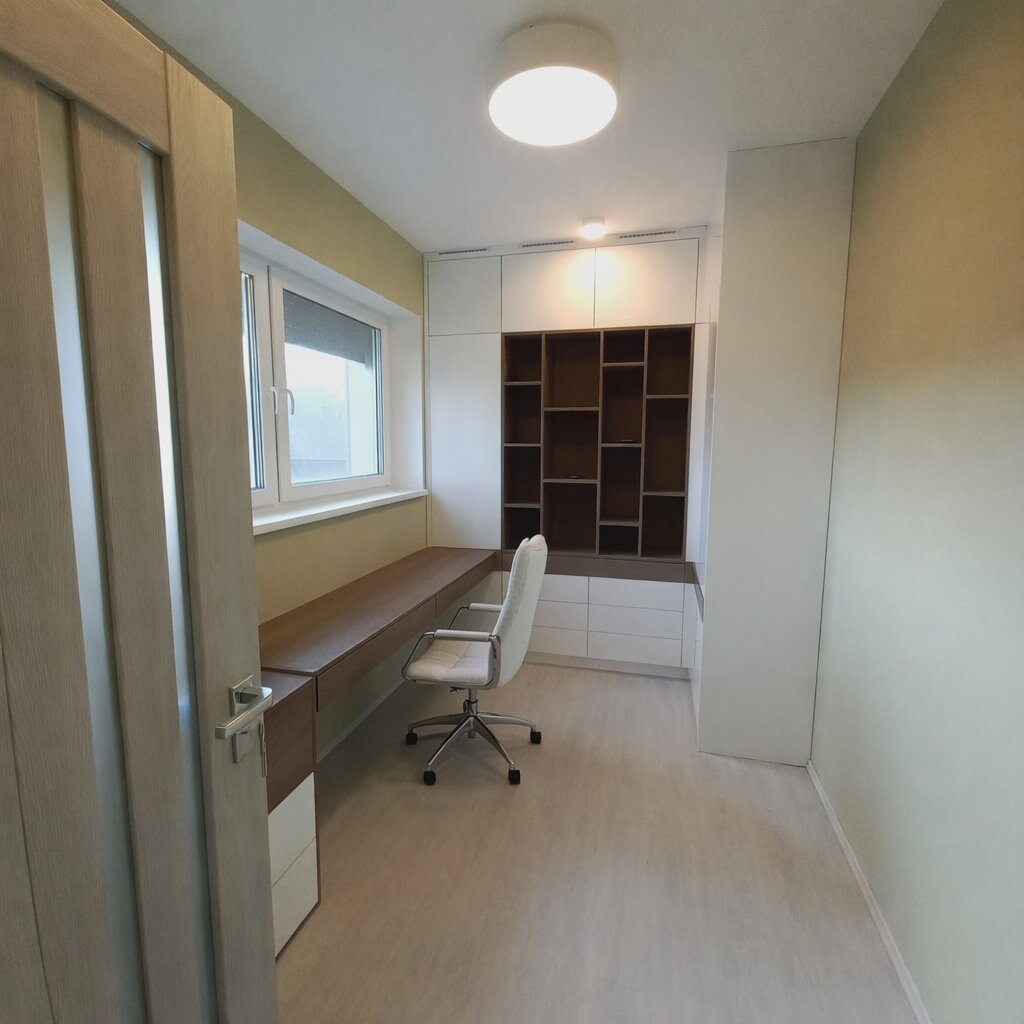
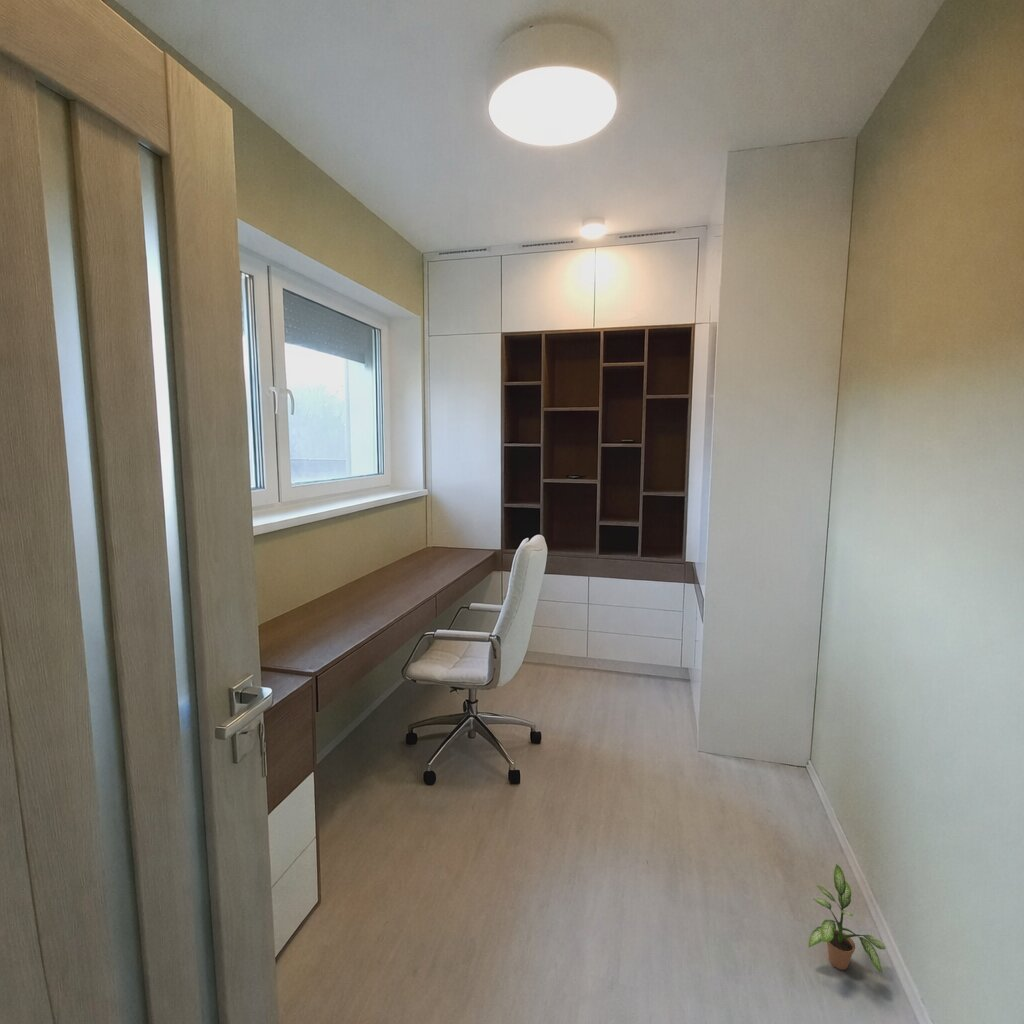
+ potted plant [807,863,887,974]
